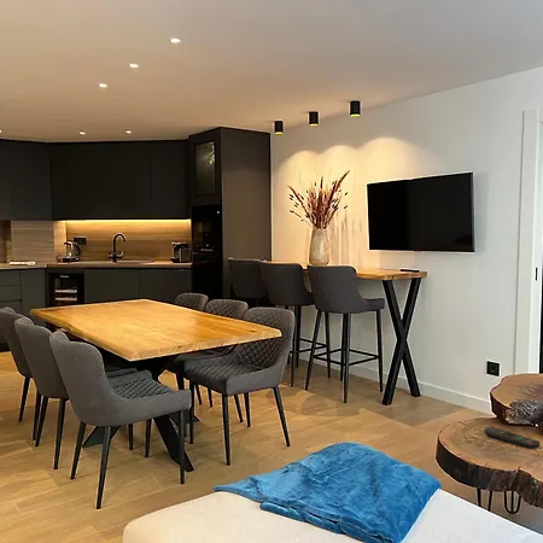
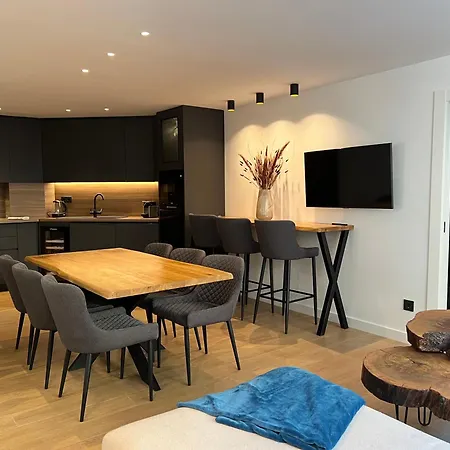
- remote control [483,426,541,450]
